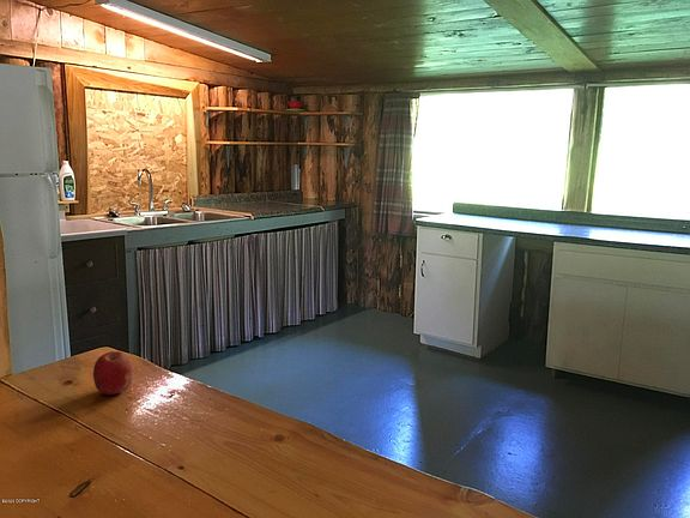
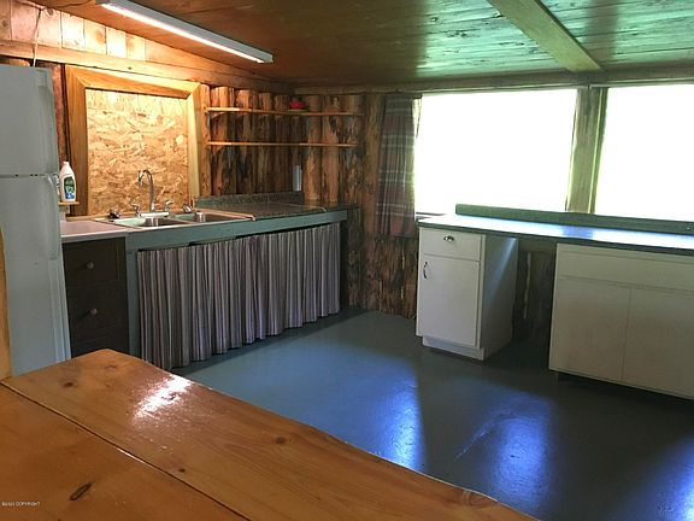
- fruit [92,350,135,396]
